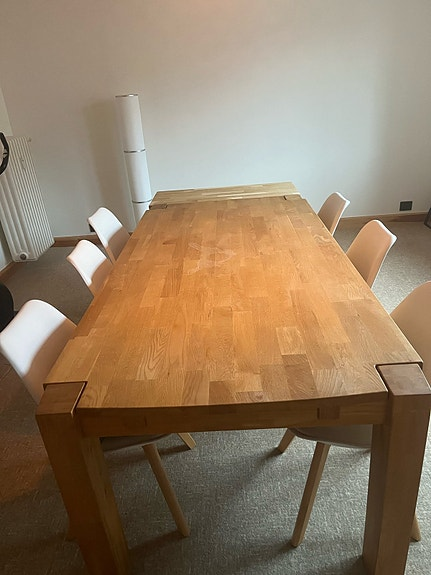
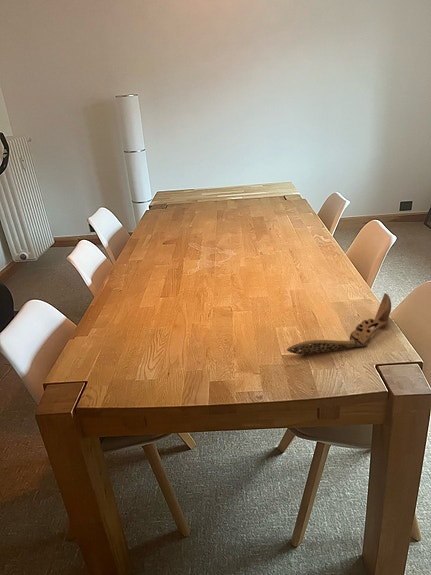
+ wooden spoon [286,292,392,356]
